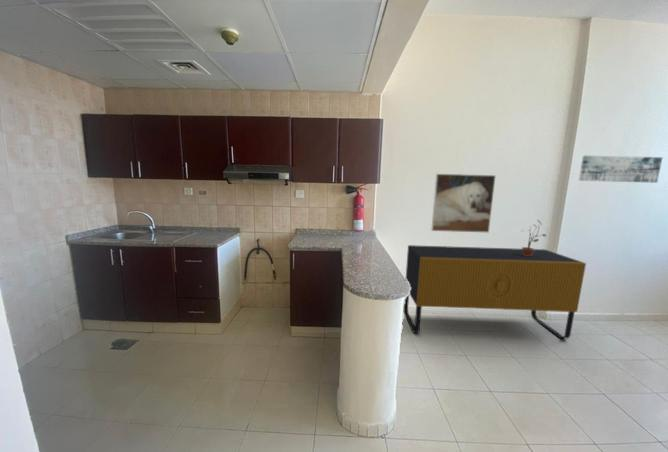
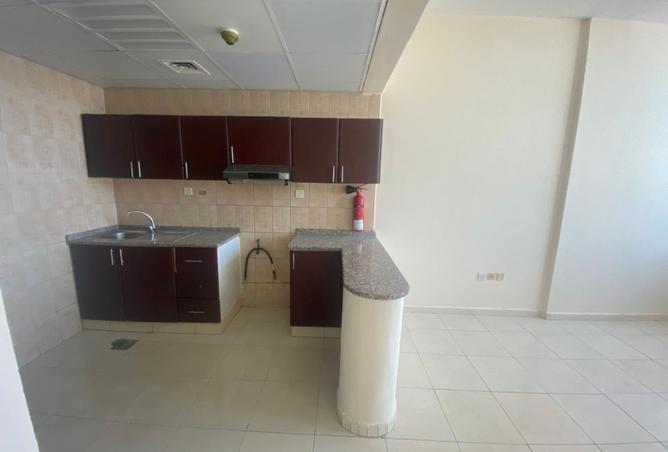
- potted plant [520,219,548,256]
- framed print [430,173,497,234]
- wall art [578,155,664,184]
- sideboard [403,244,587,340]
